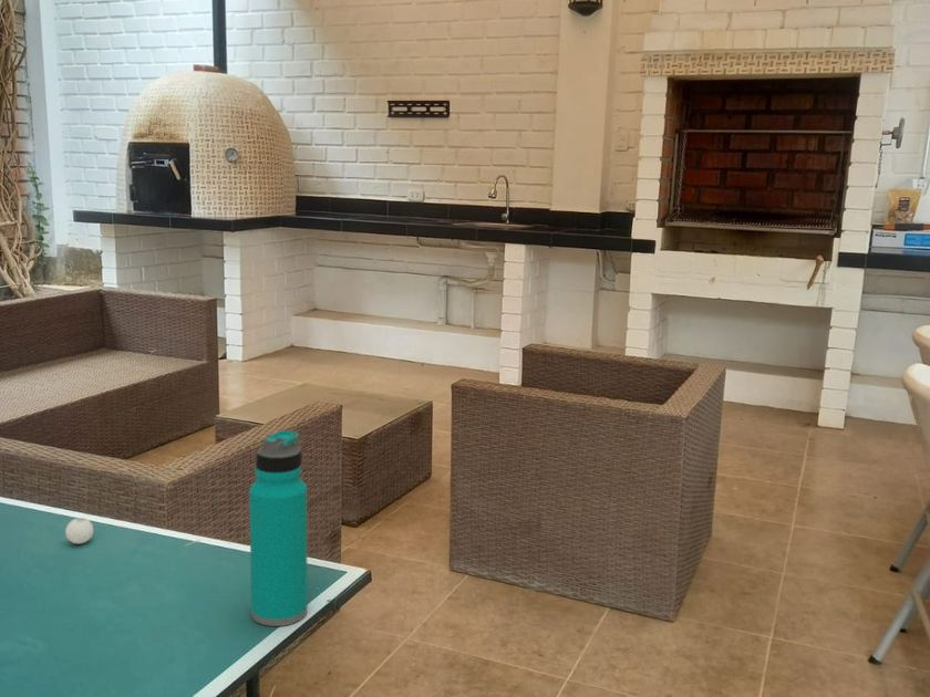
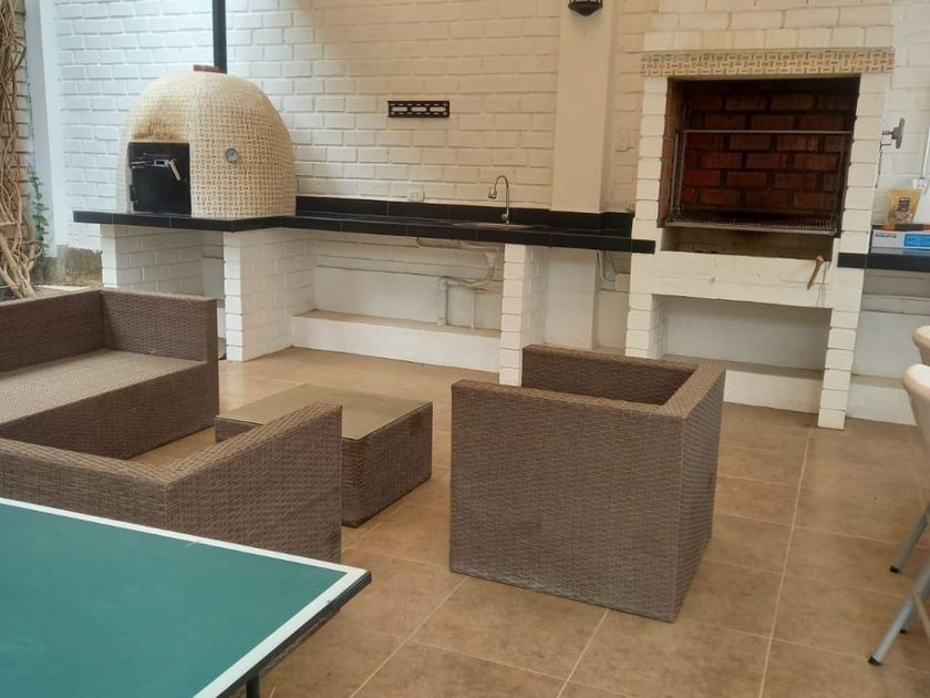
- ping-pong ball [64,517,94,545]
- water bottle [248,429,309,627]
